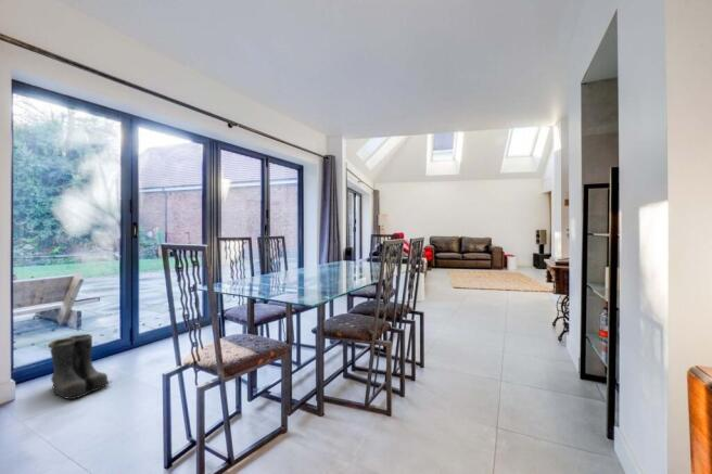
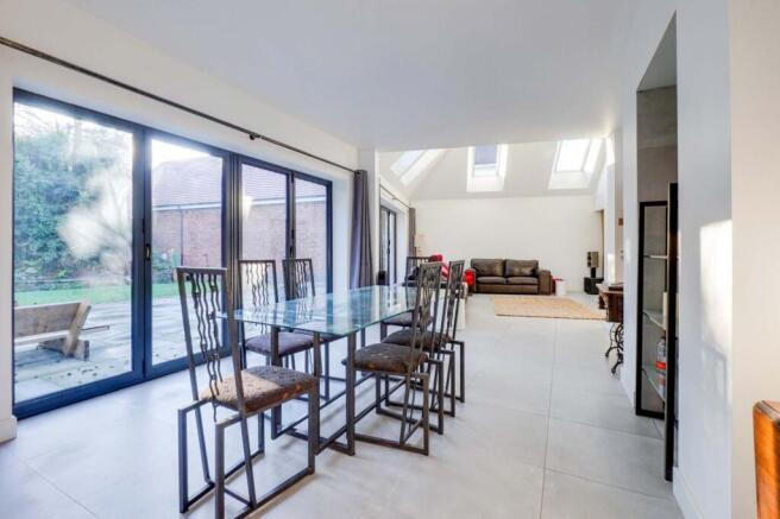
- boots [47,333,112,400]
